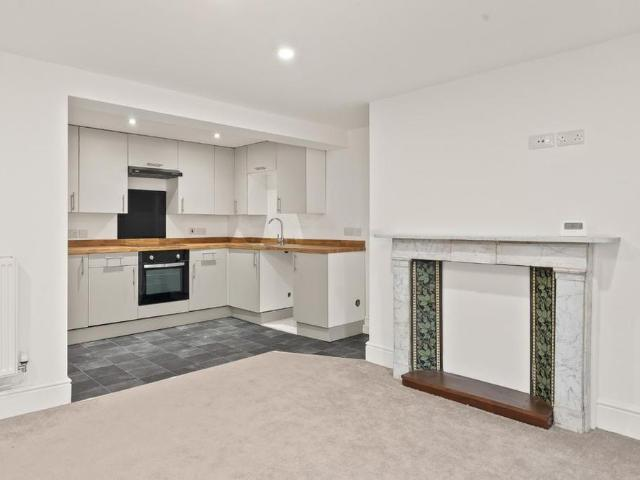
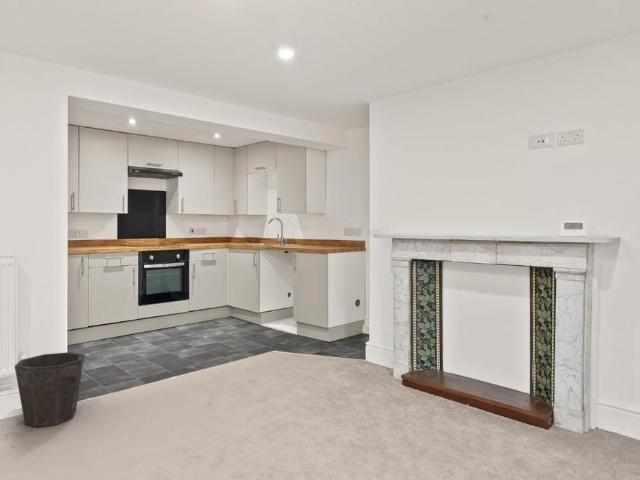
+ waste bin [14,351,85,428]
